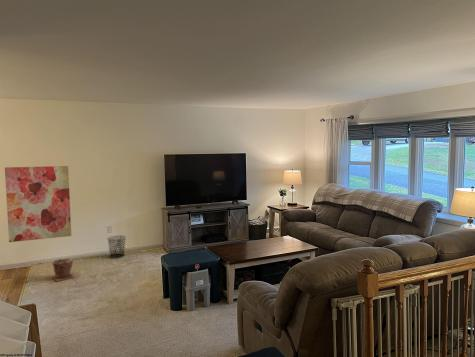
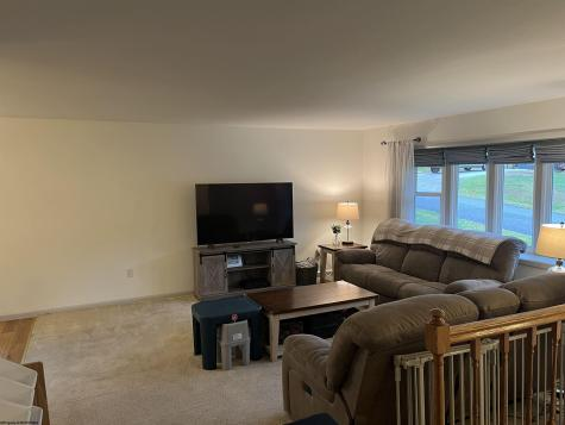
- wall art [4,165,72,243]
- waste bin [107,235,127,259]
- plant pot [51,257,75,282]
